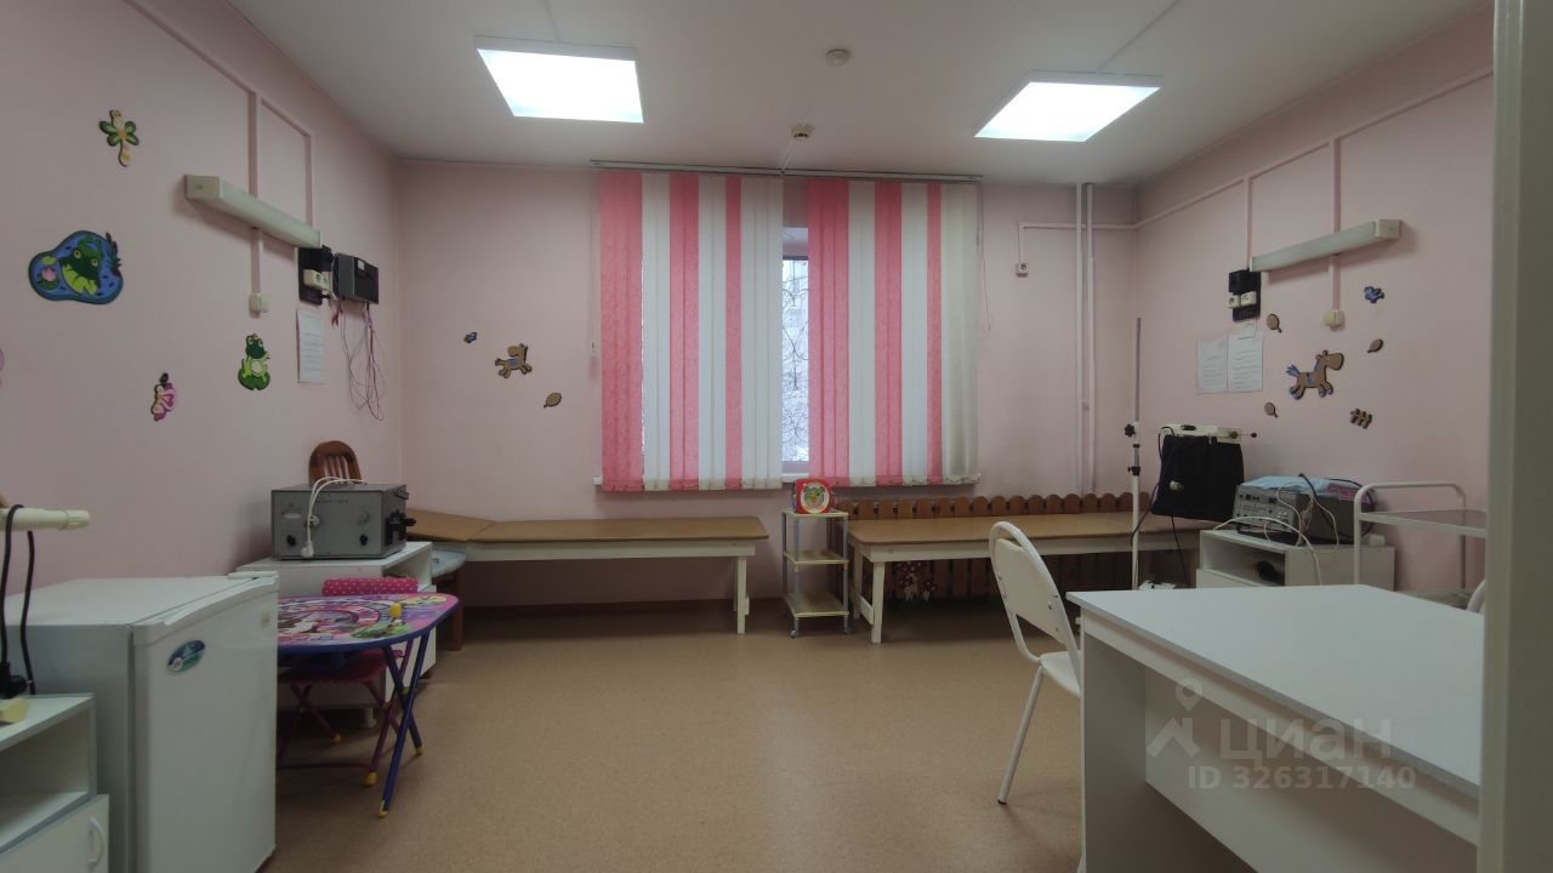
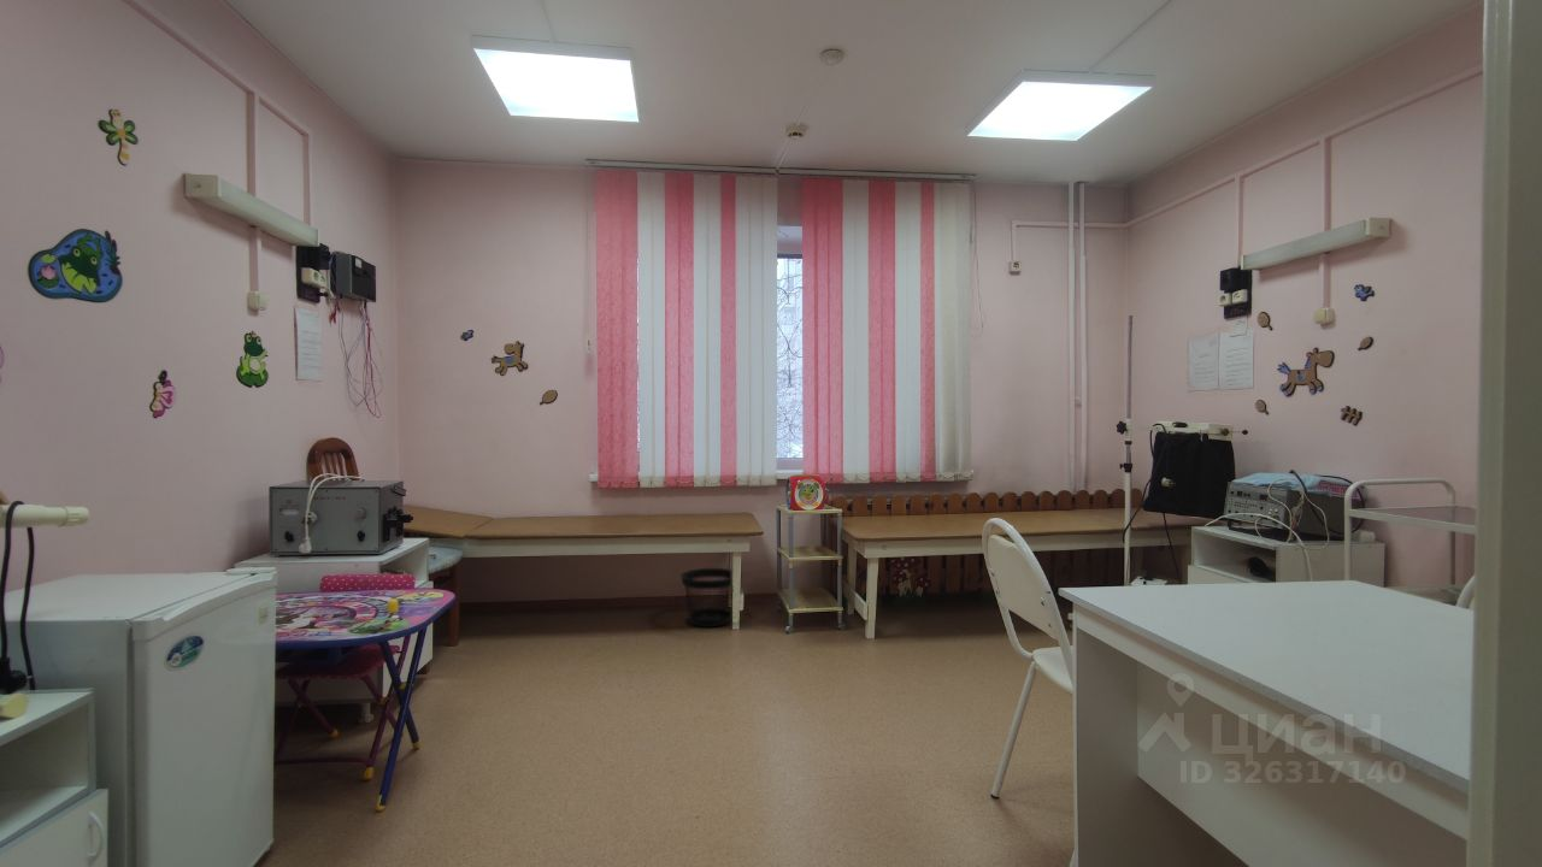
+ wastebasket [679,567,732,629]
